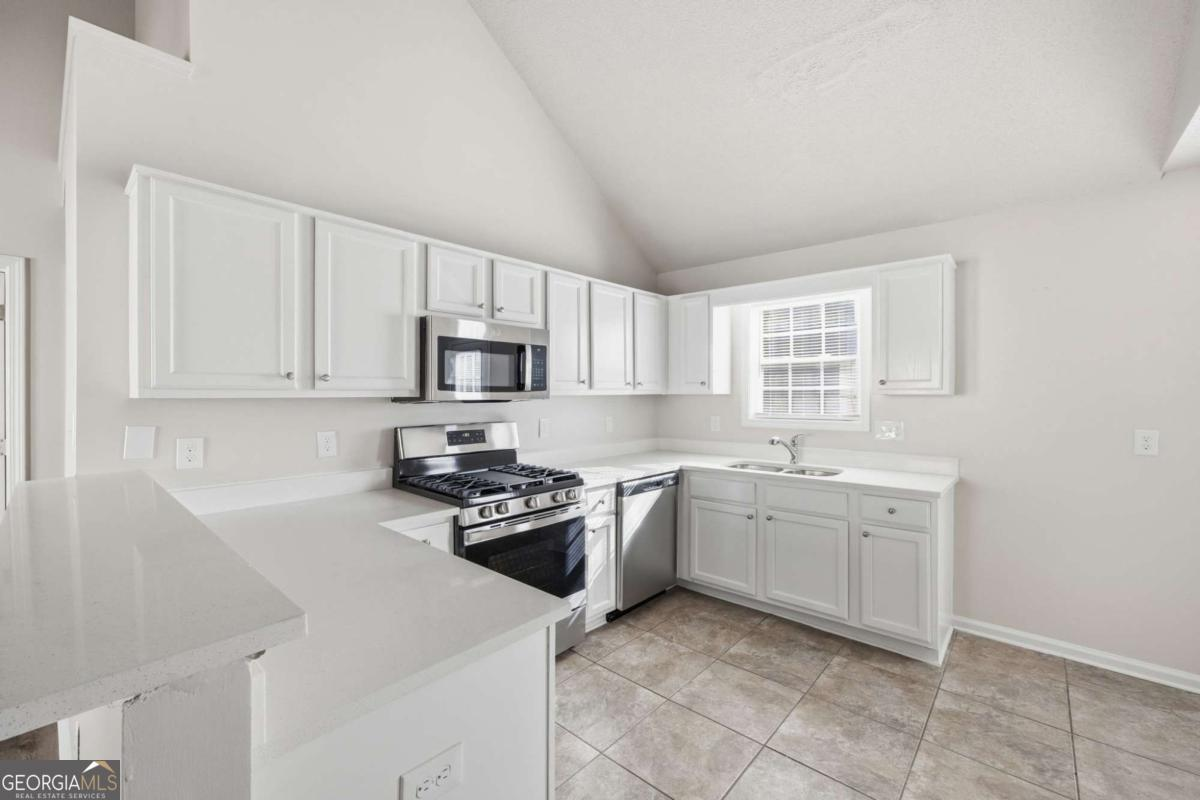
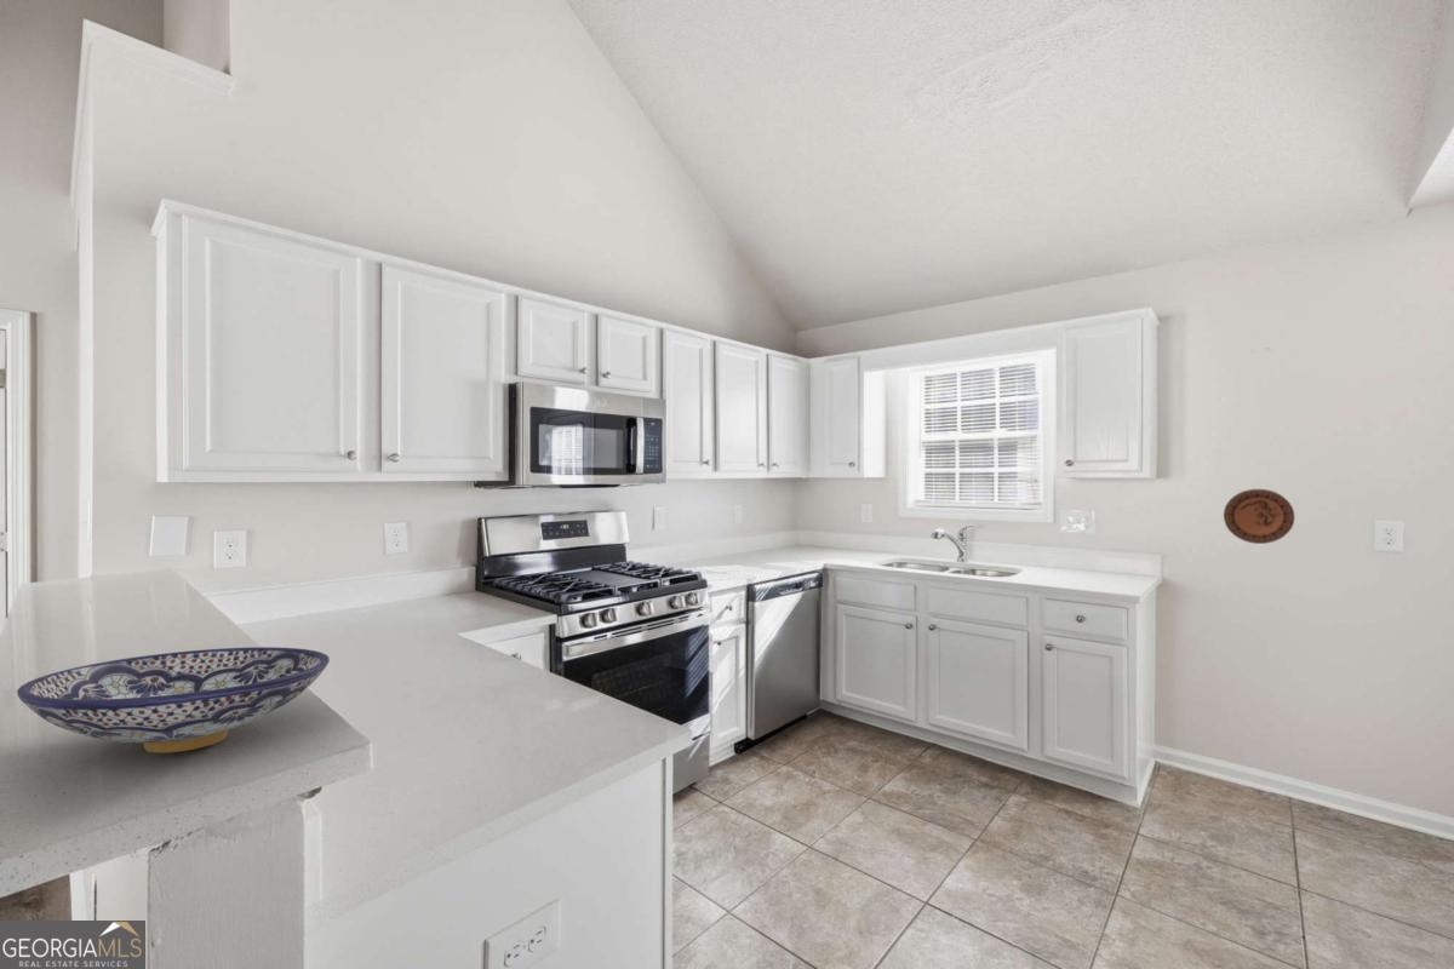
+ bowl [16,646,331,755]
+ decorative plate [1223,488,1295,545]
